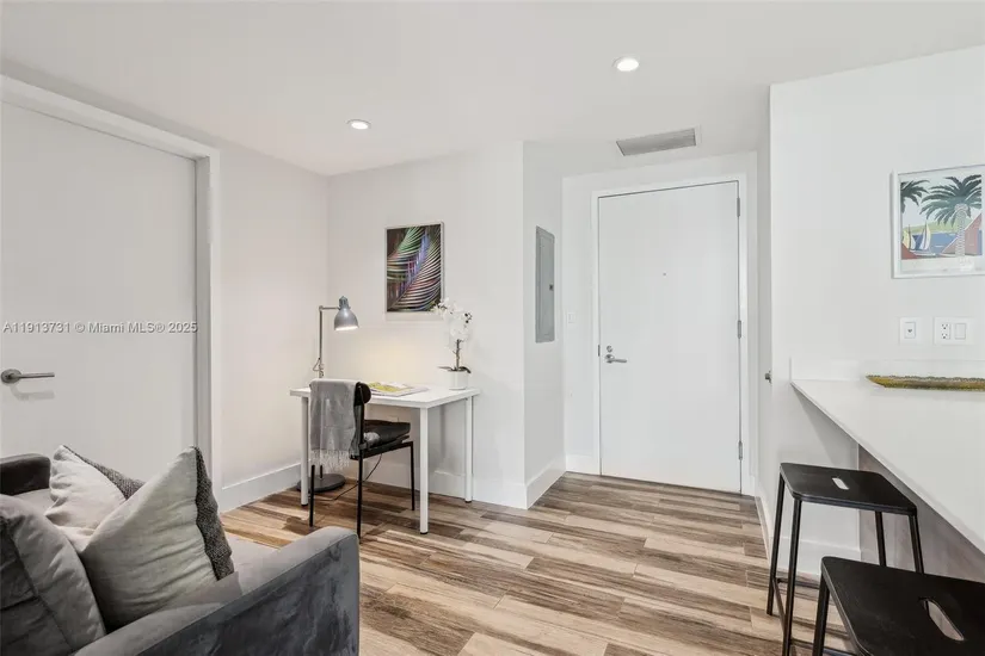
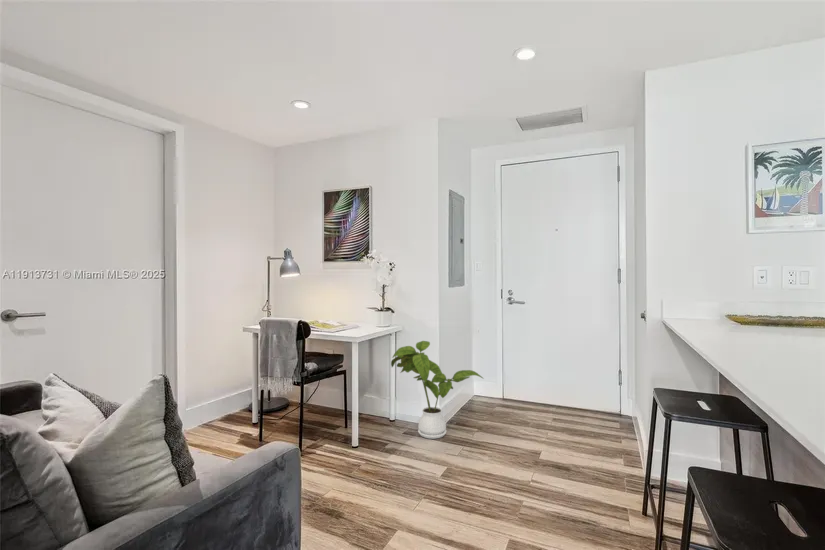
+ house plant [390,340,485,440]
